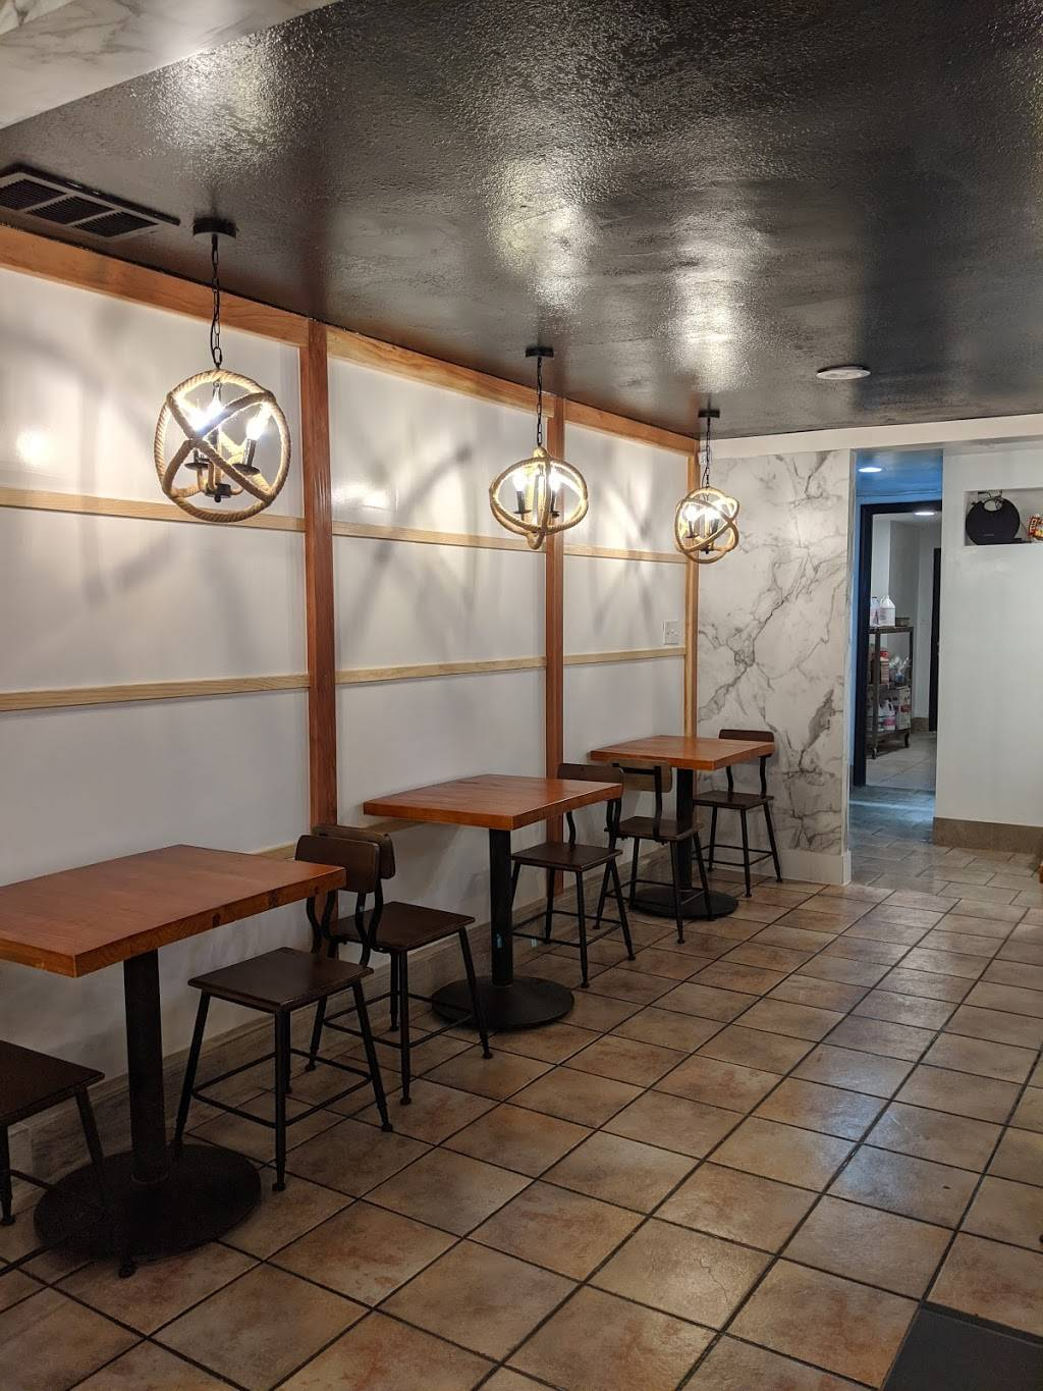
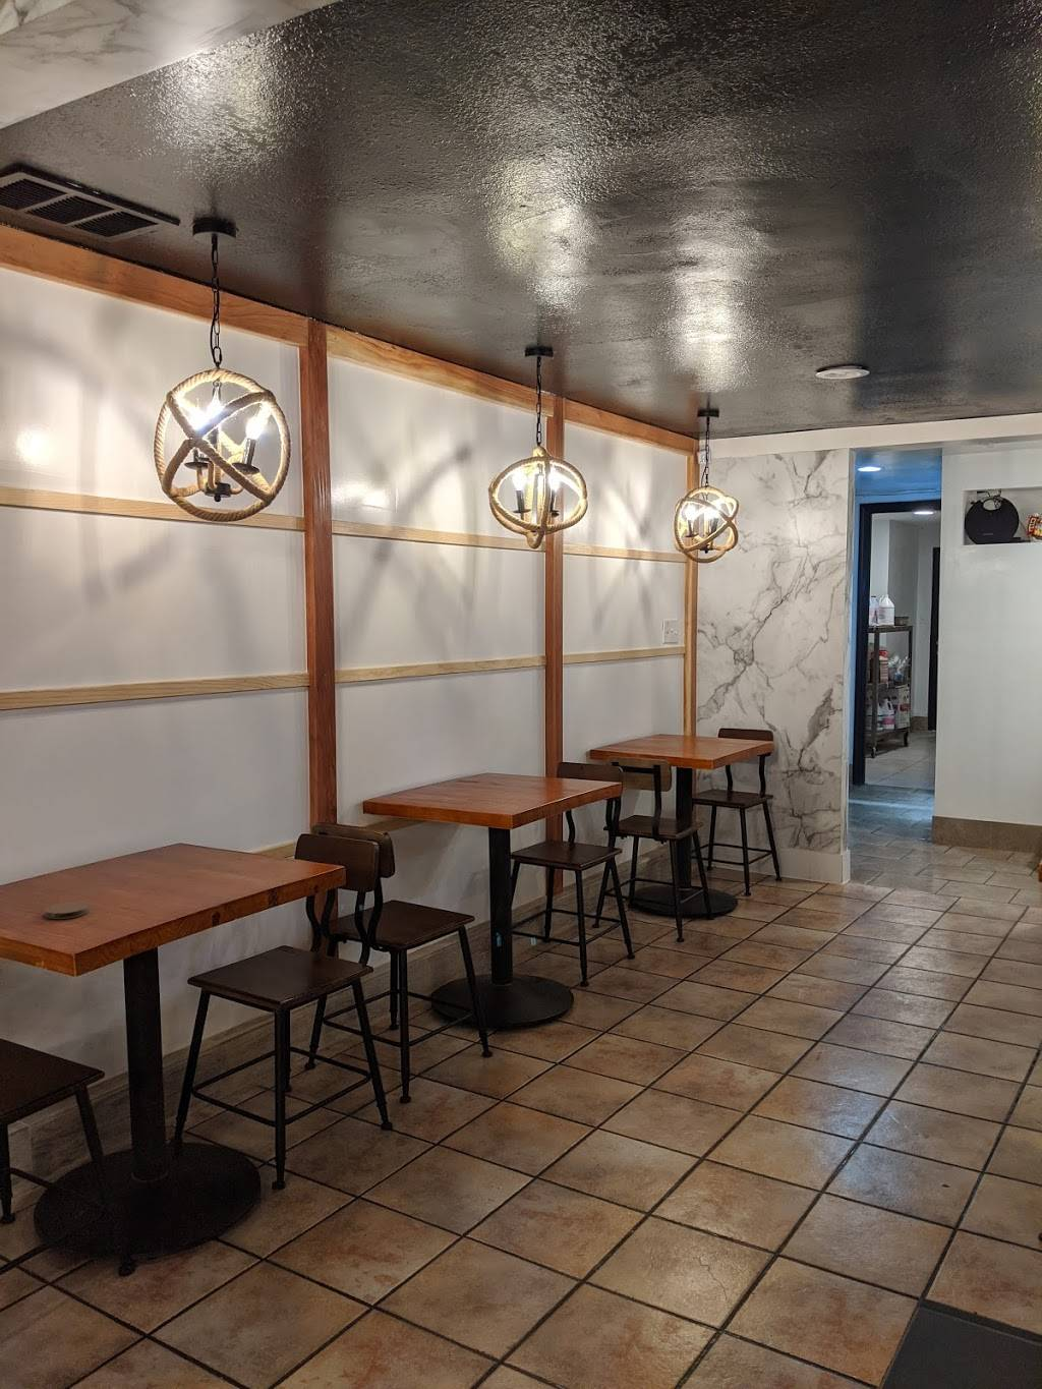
+ coaster [44,902,90,919]
